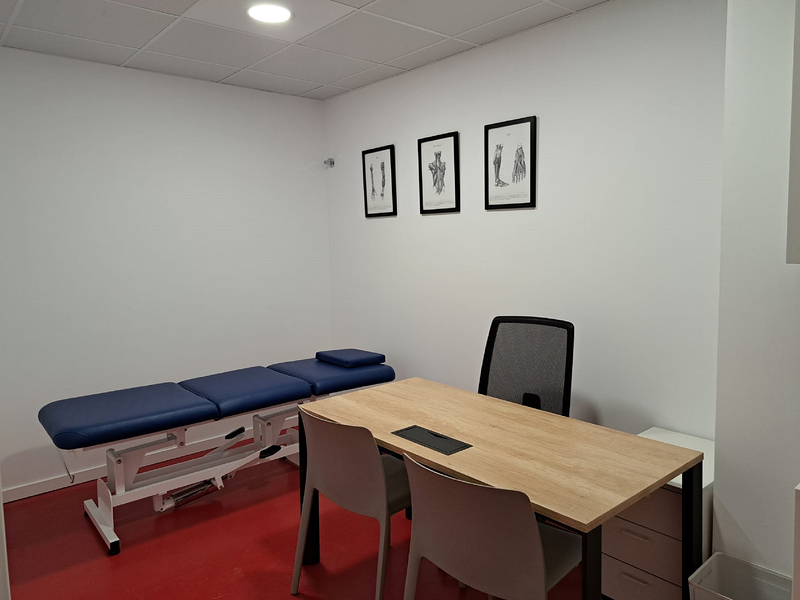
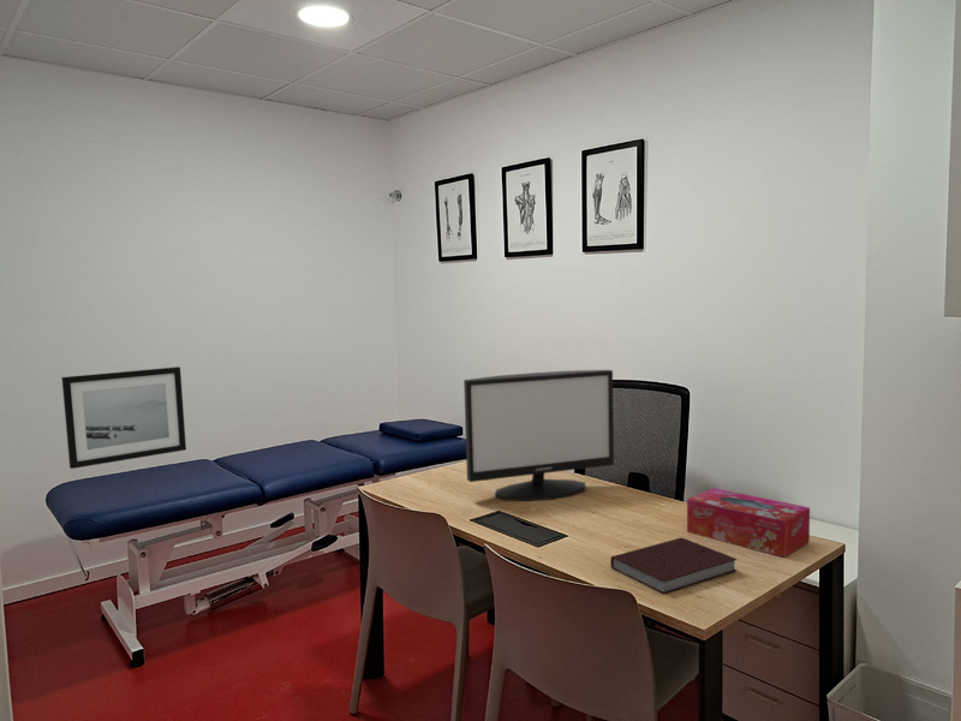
+ monitor [462,369,615,502]
+ wall art [61,365,187,470]
+ tissue box [686,487,811,559]
+ notebook [609,536,739,595]
